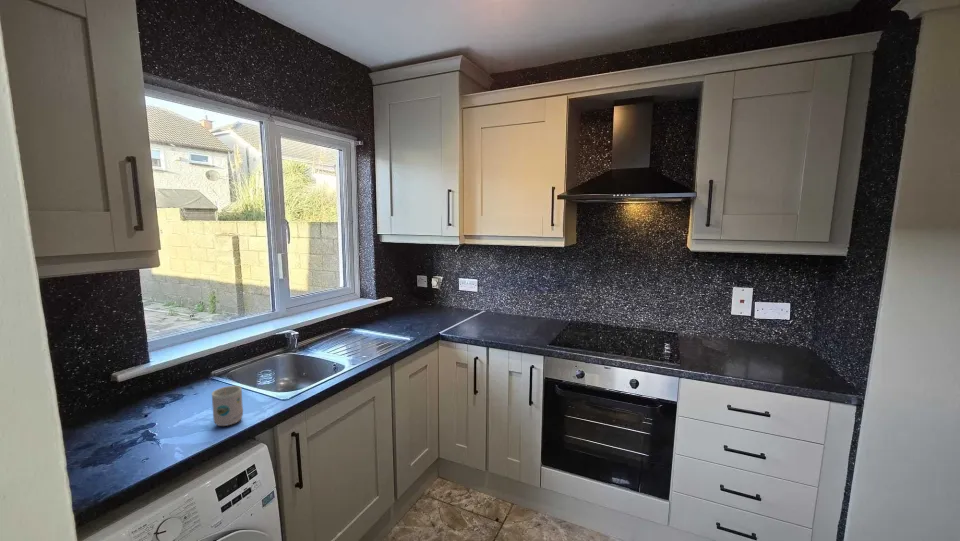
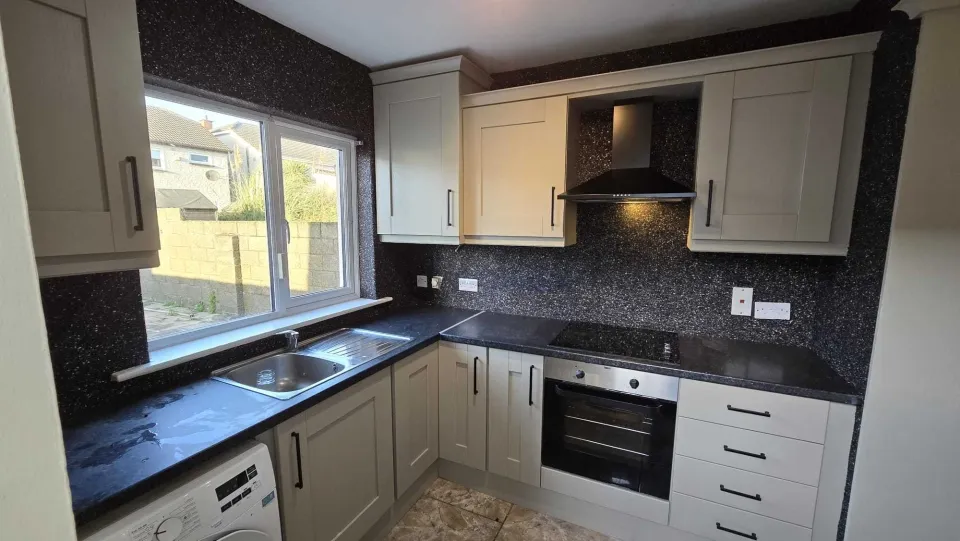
- mug [211,385,244,427]
